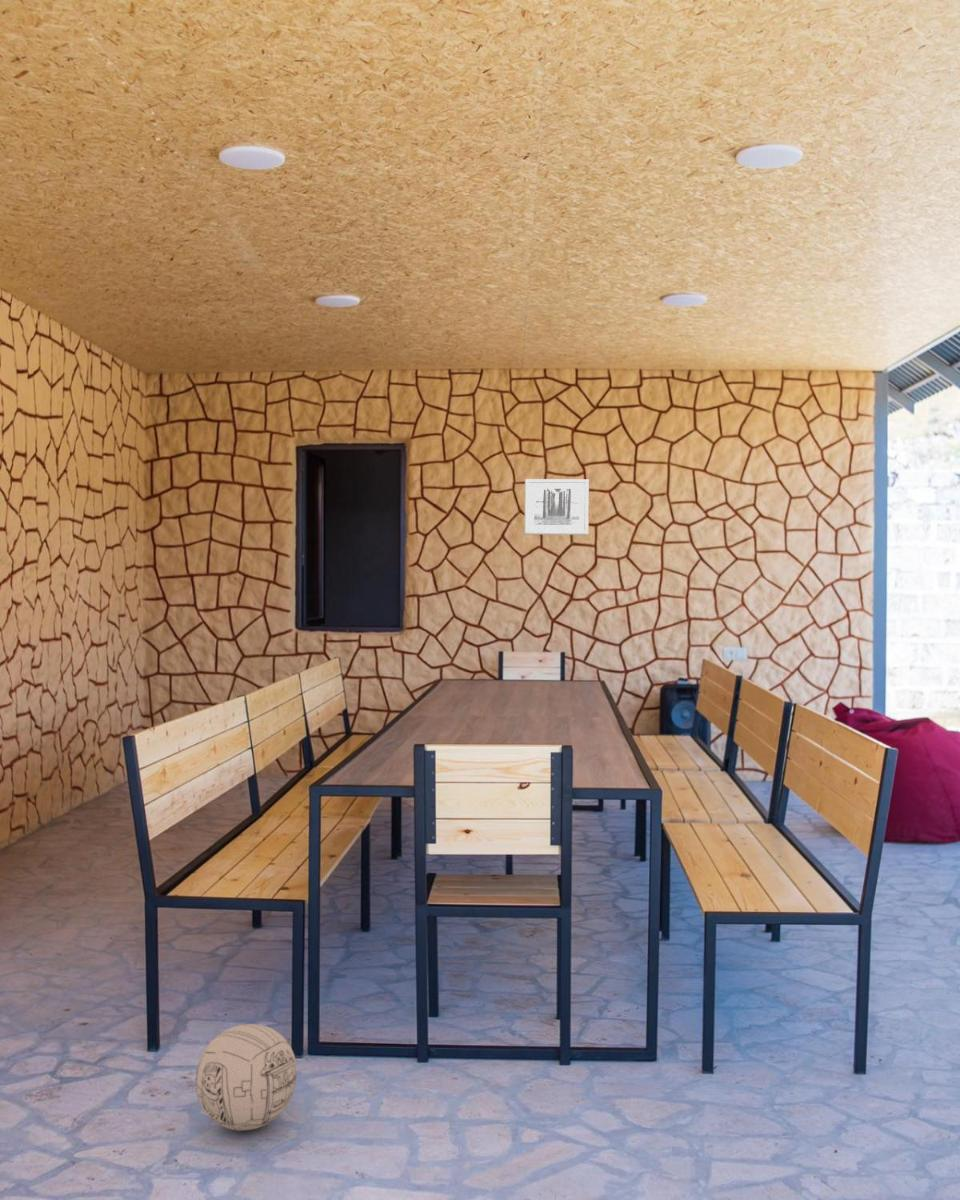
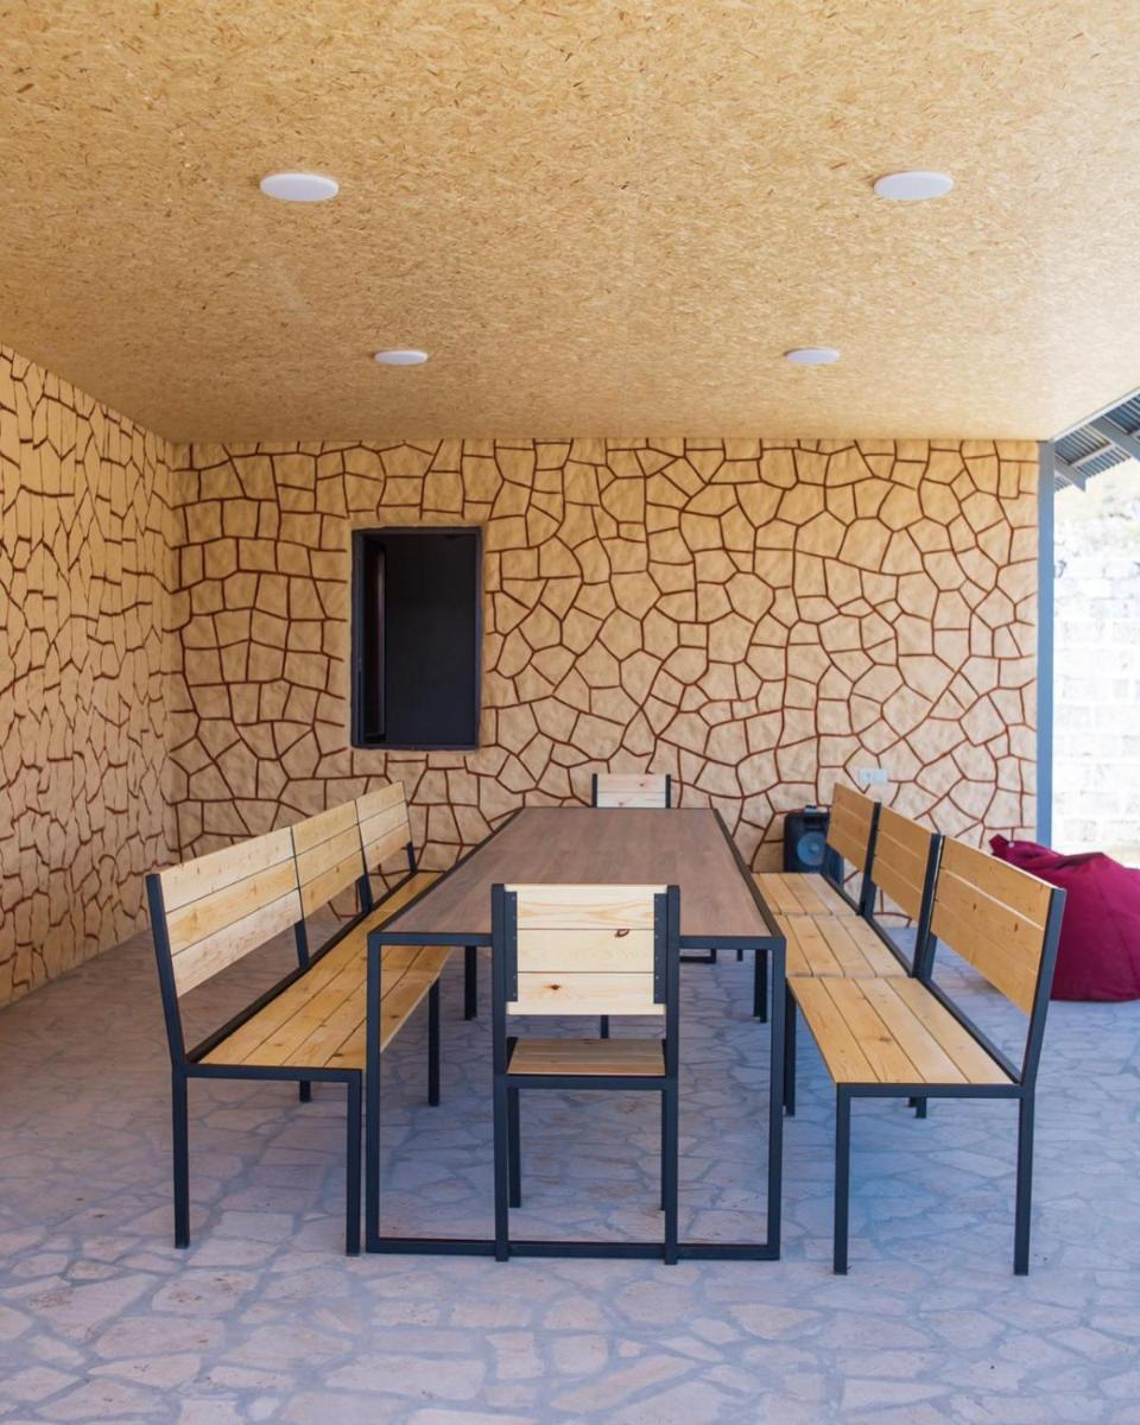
- ball [194,1023,298,1132]
- wall art [524,478,590,536]
